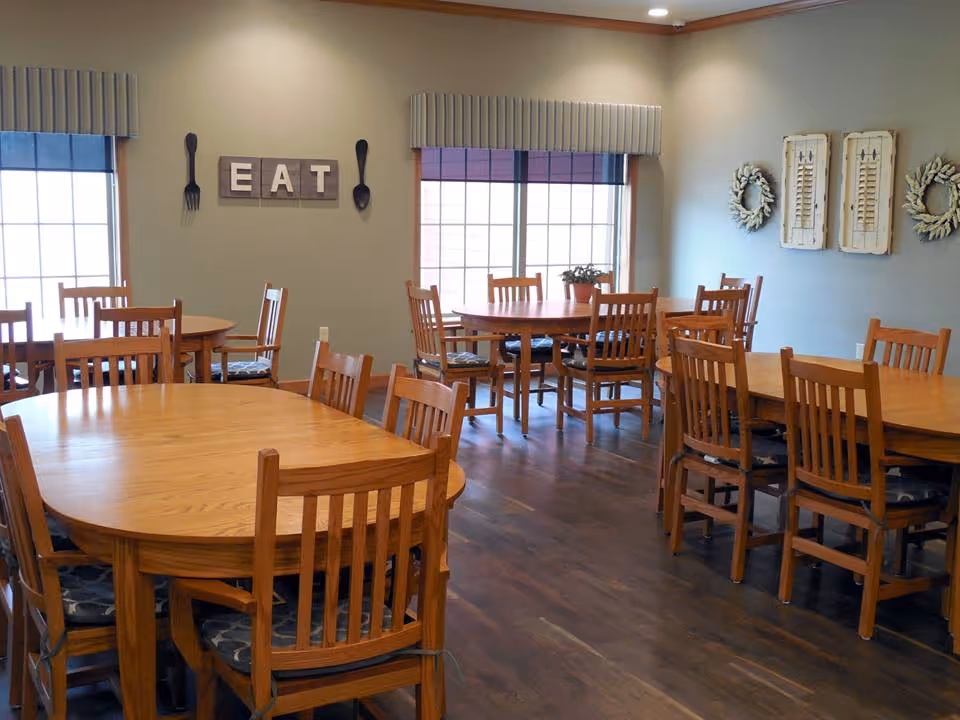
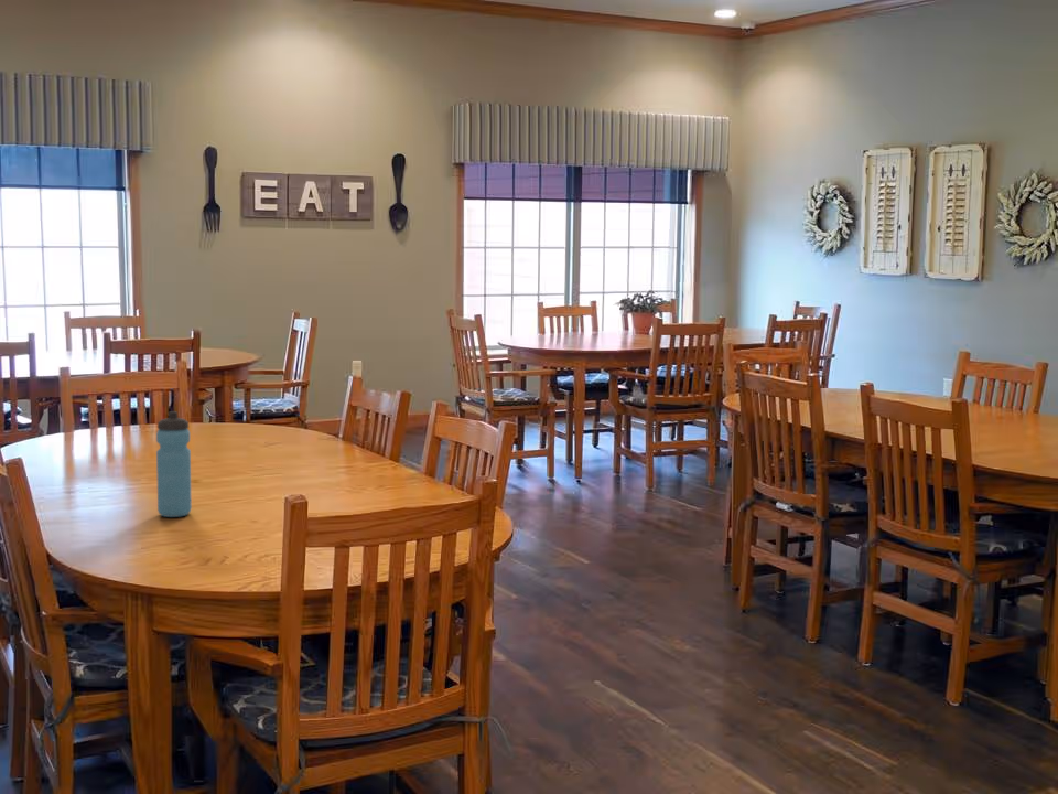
+ water bottle [155,410,193,518]
